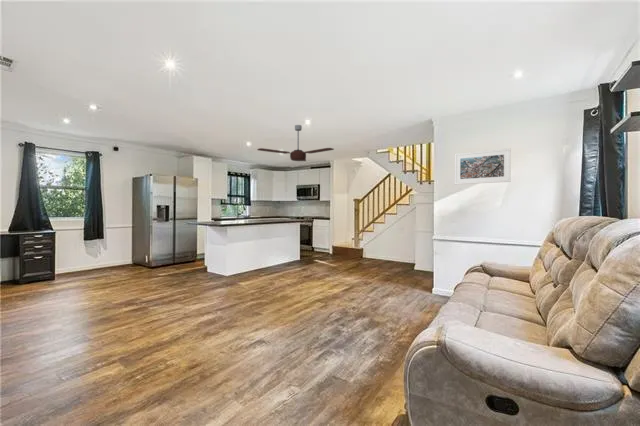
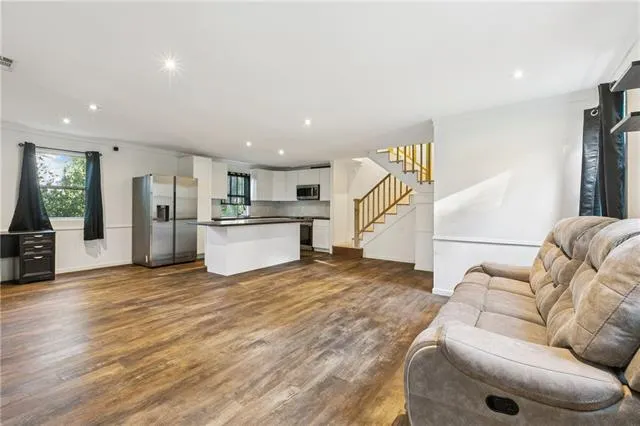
- ceiling fan [256,124,335,162]
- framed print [454,147,512,185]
